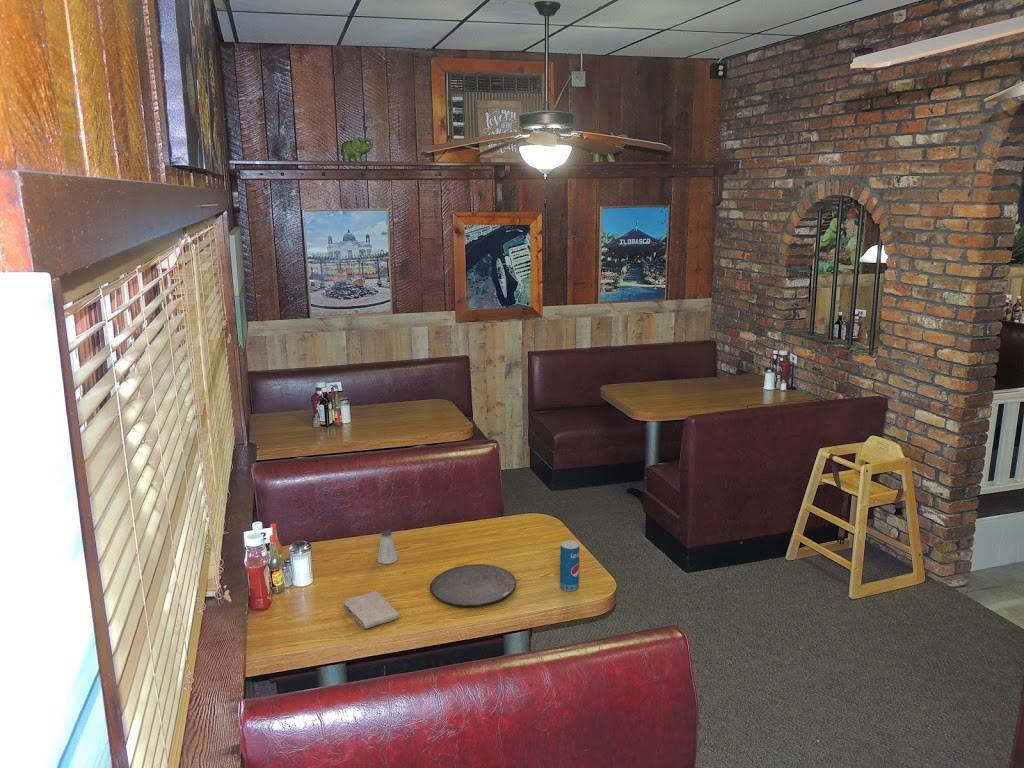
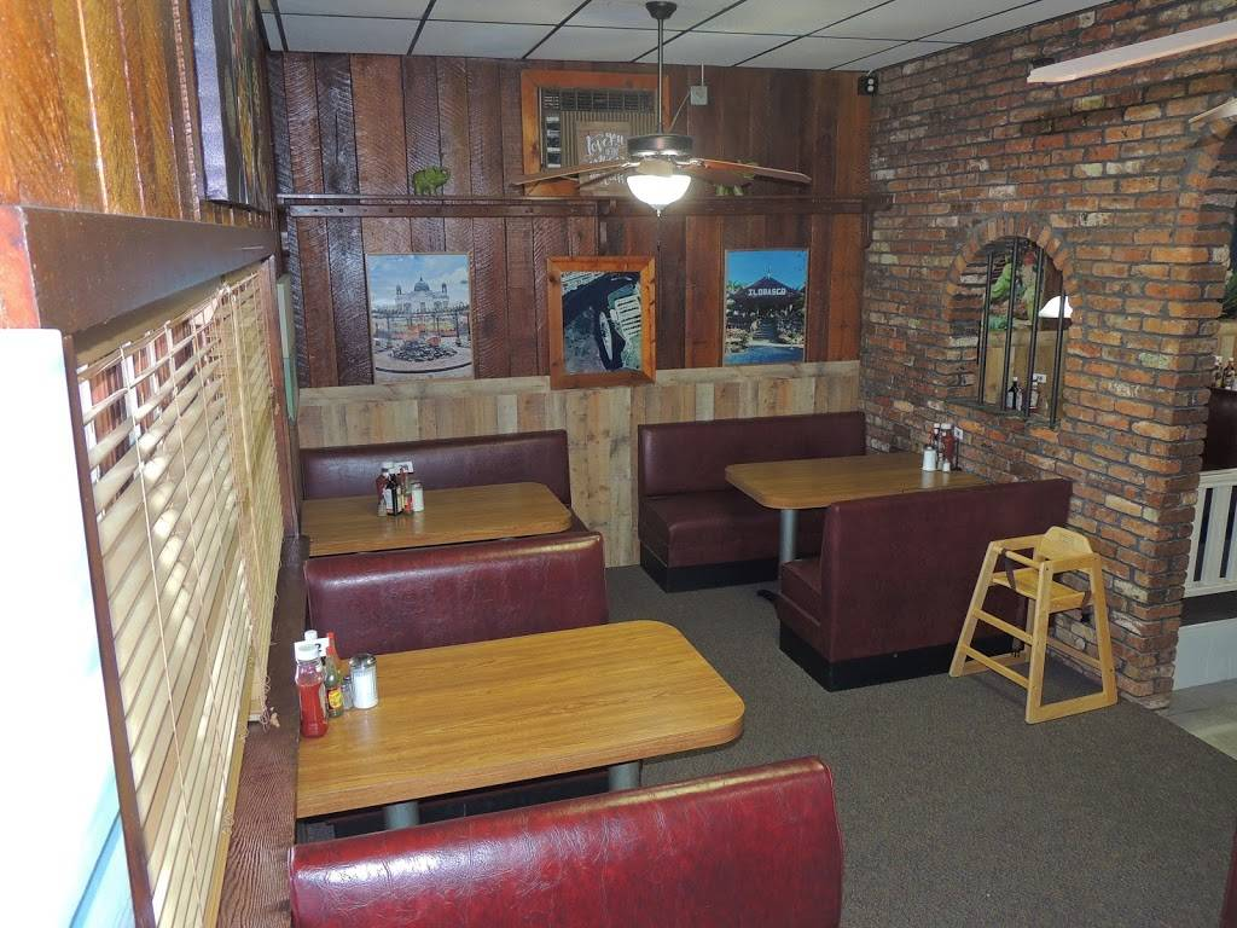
- beverage can [559,540,580,592]
- washcloth [343,590,400,630]
- saltshaker [376,530,399,565]
- plate [429,563,517,608]
